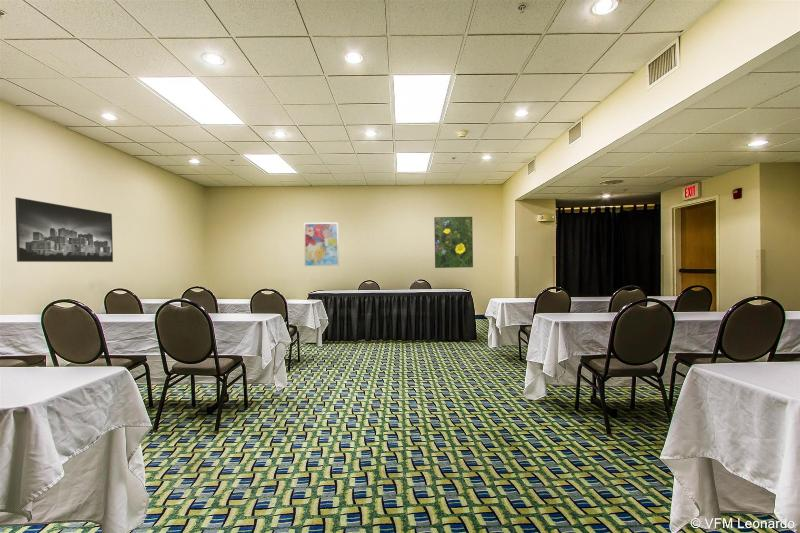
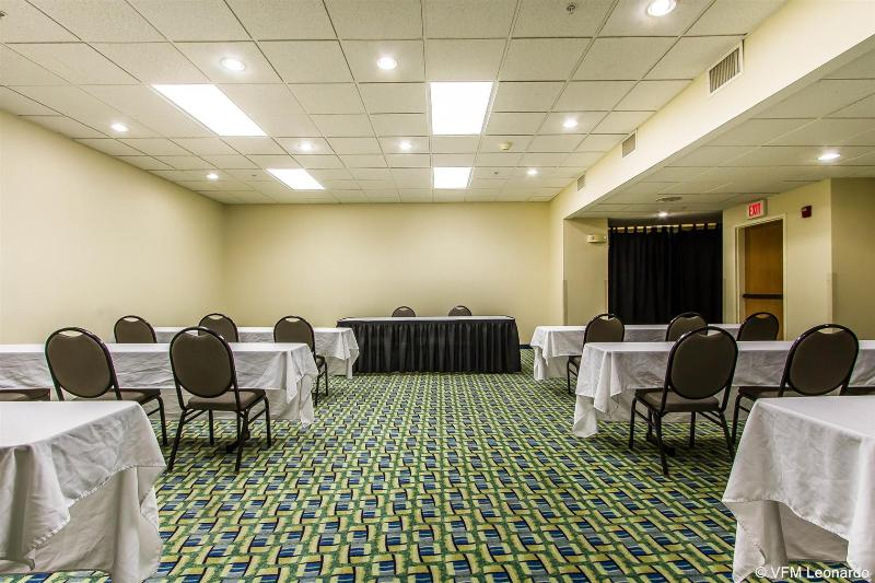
- wall art [303,221,340,267]
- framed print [14,197,114,263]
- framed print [433,216,474,269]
